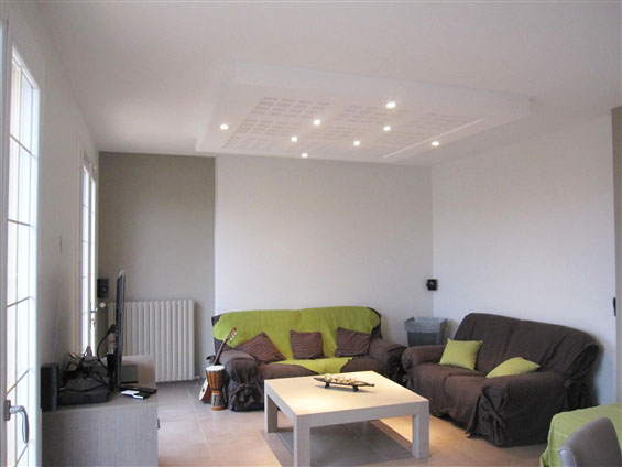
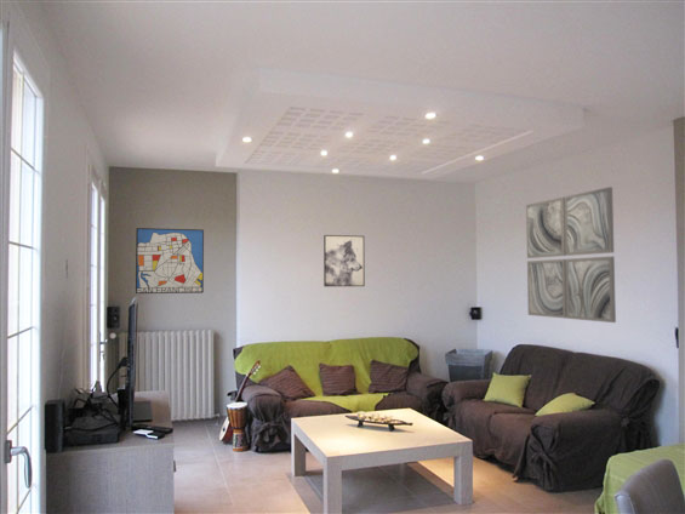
+ wall art [525,185,617,324]
+ wall art [135,227,205,295]
+ wall art [322,234,366,287]
